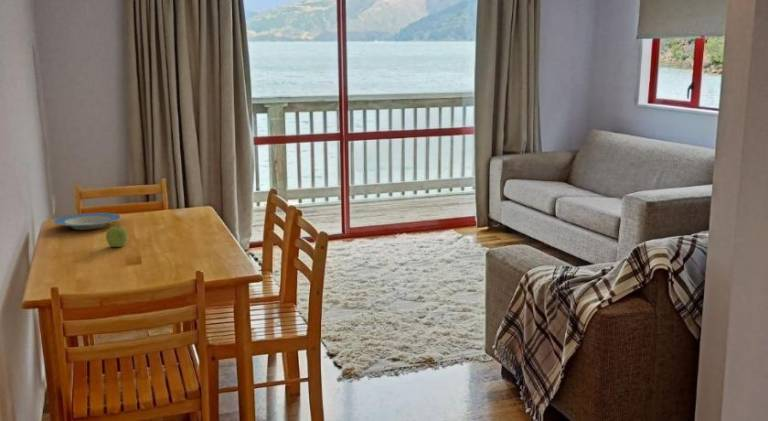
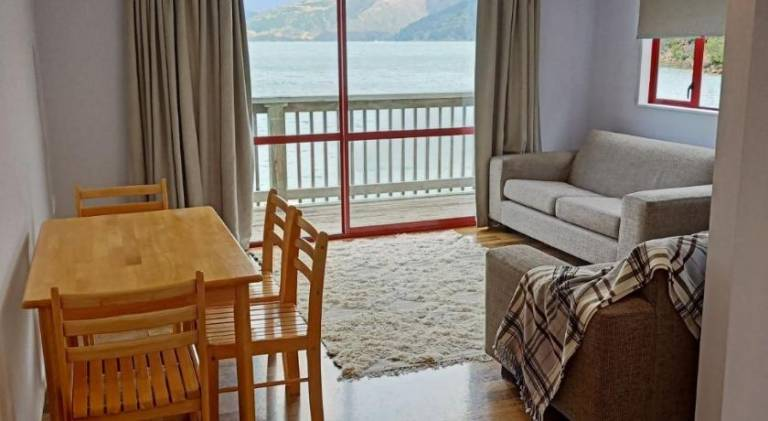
- plate [53,212,122,231]
- fruit [105,224,128,248]
